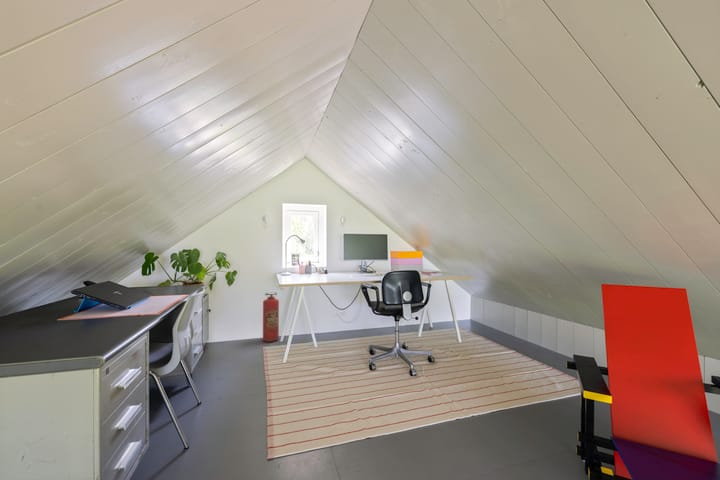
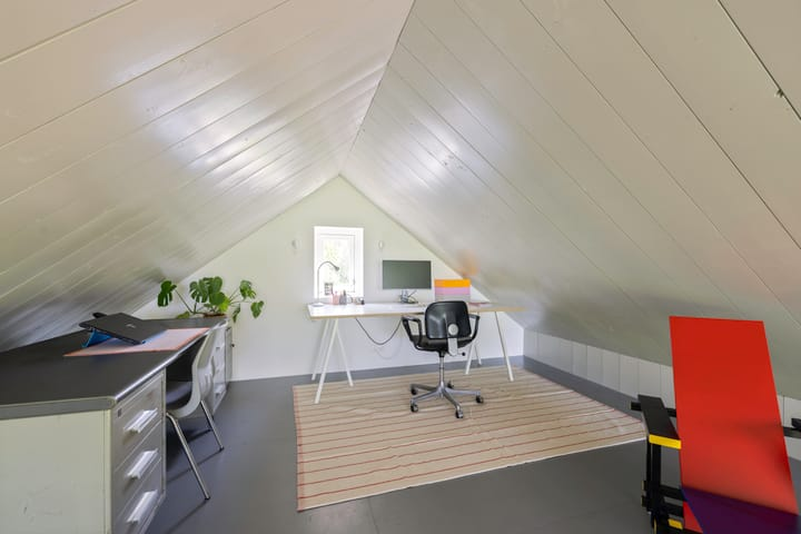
- fire extinguisher [262,292,280,343]
